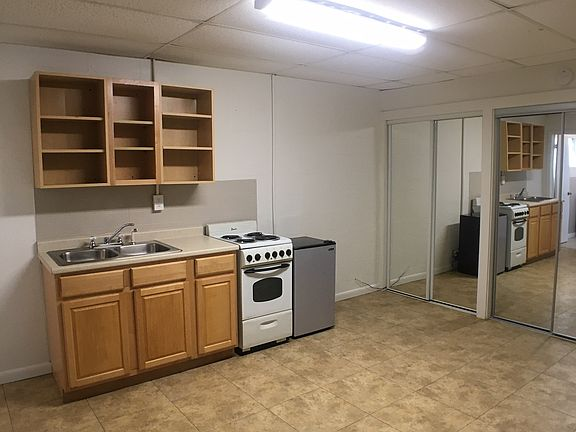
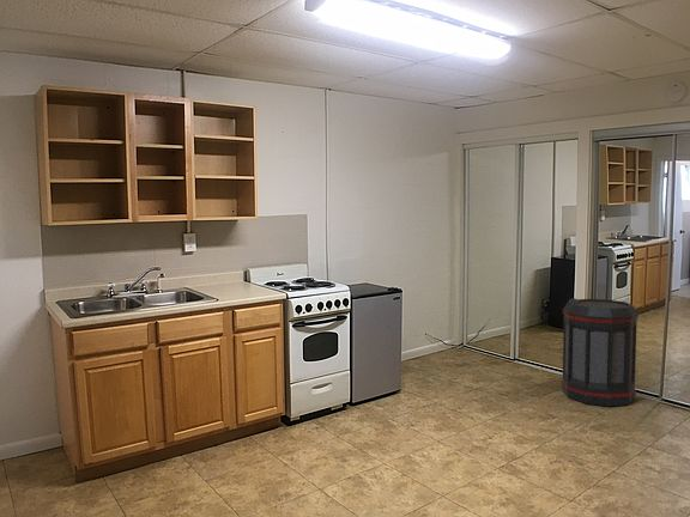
+ trash can [561,297,640,408]
